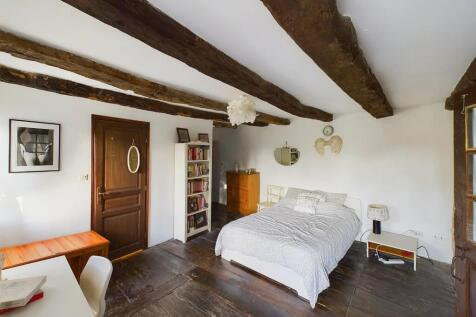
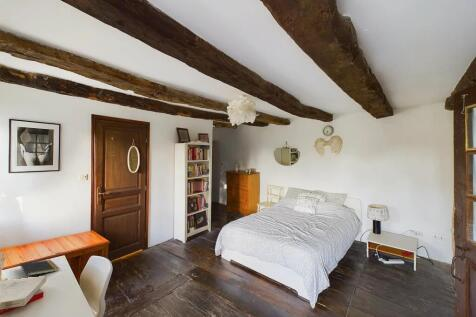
+ notepad [19,259,60,277]
